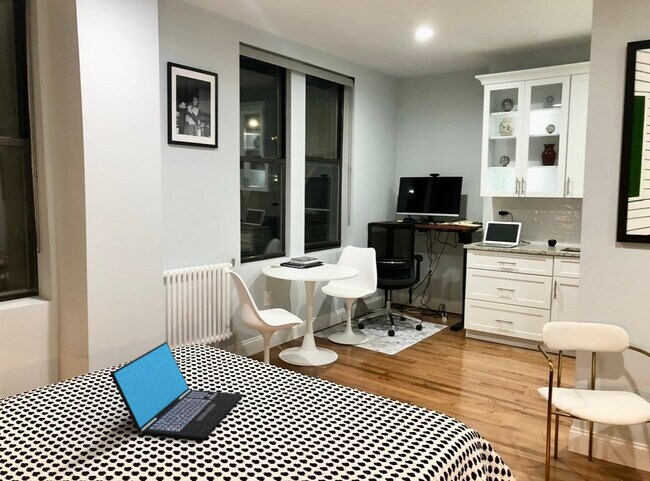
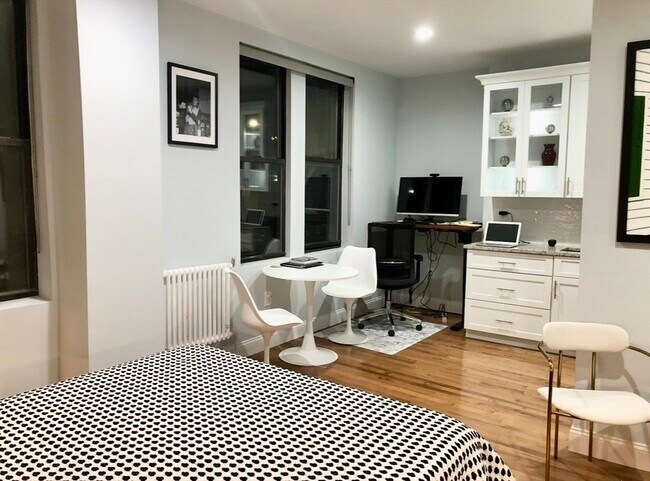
- laptop [109,341,244,441]
